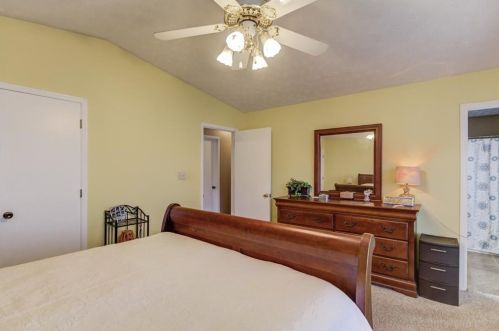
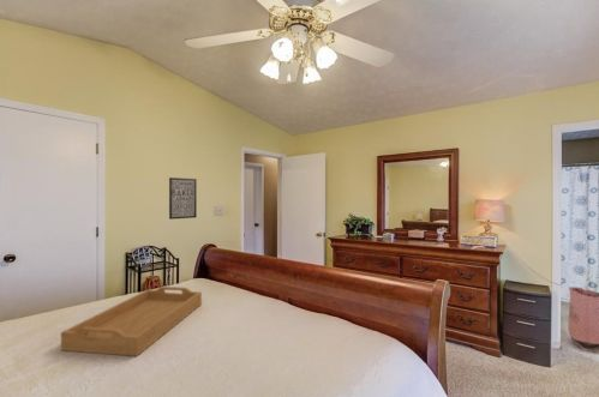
+ wall art [168,176,198,221]
+ serving tray [60,285,203,357]
+ bag [567,285,599,354]
